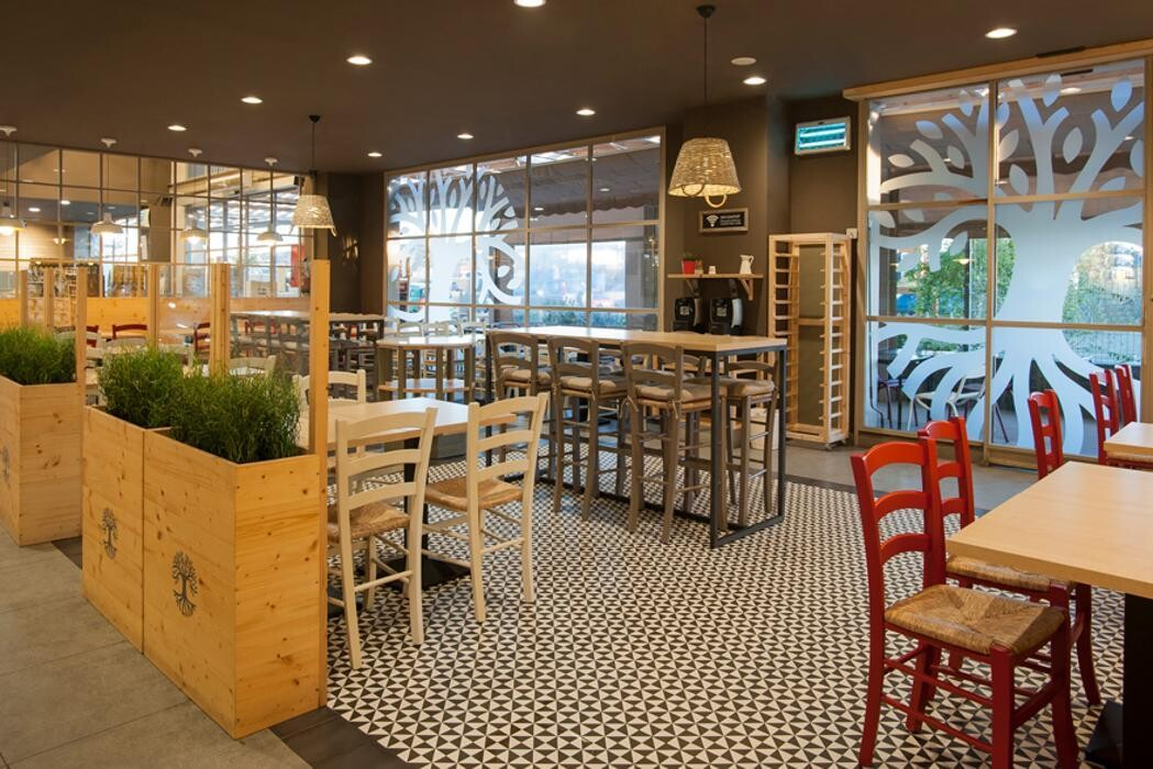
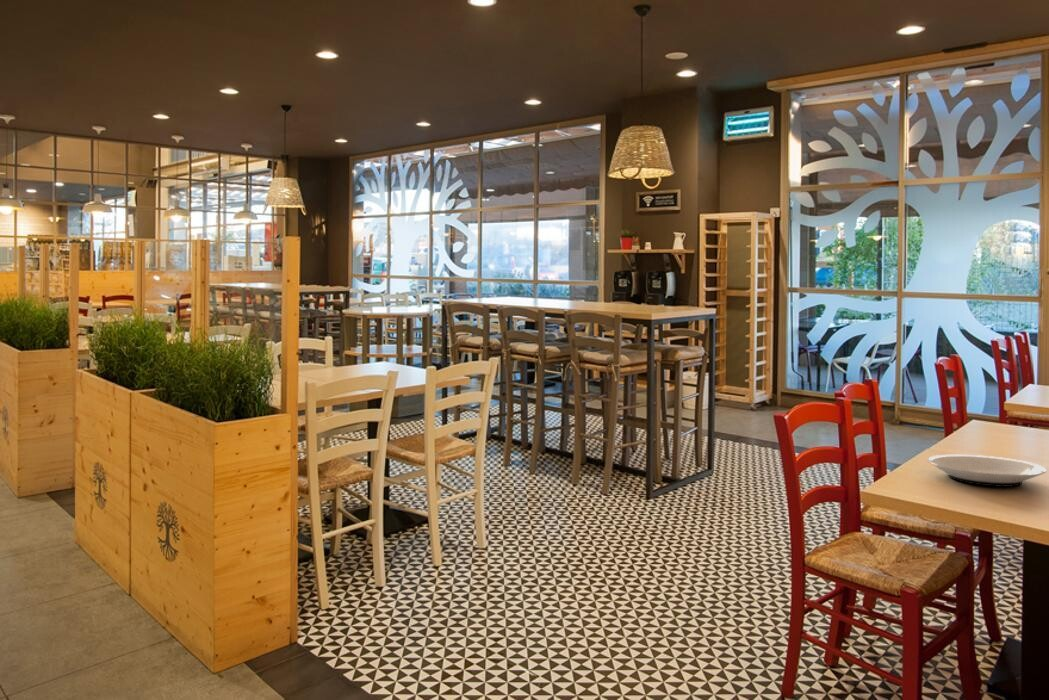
+ plate [926,454,1048,488]
